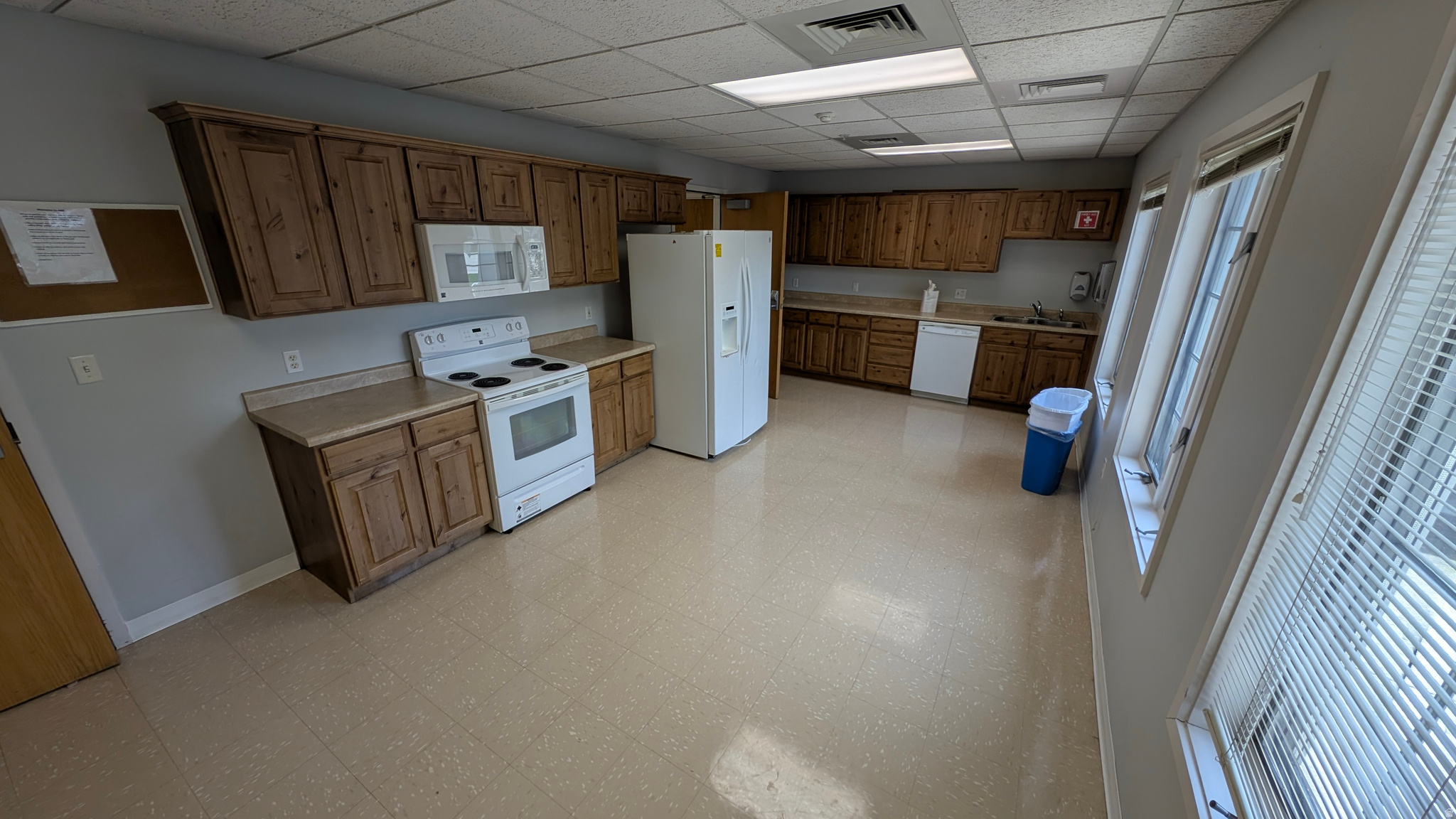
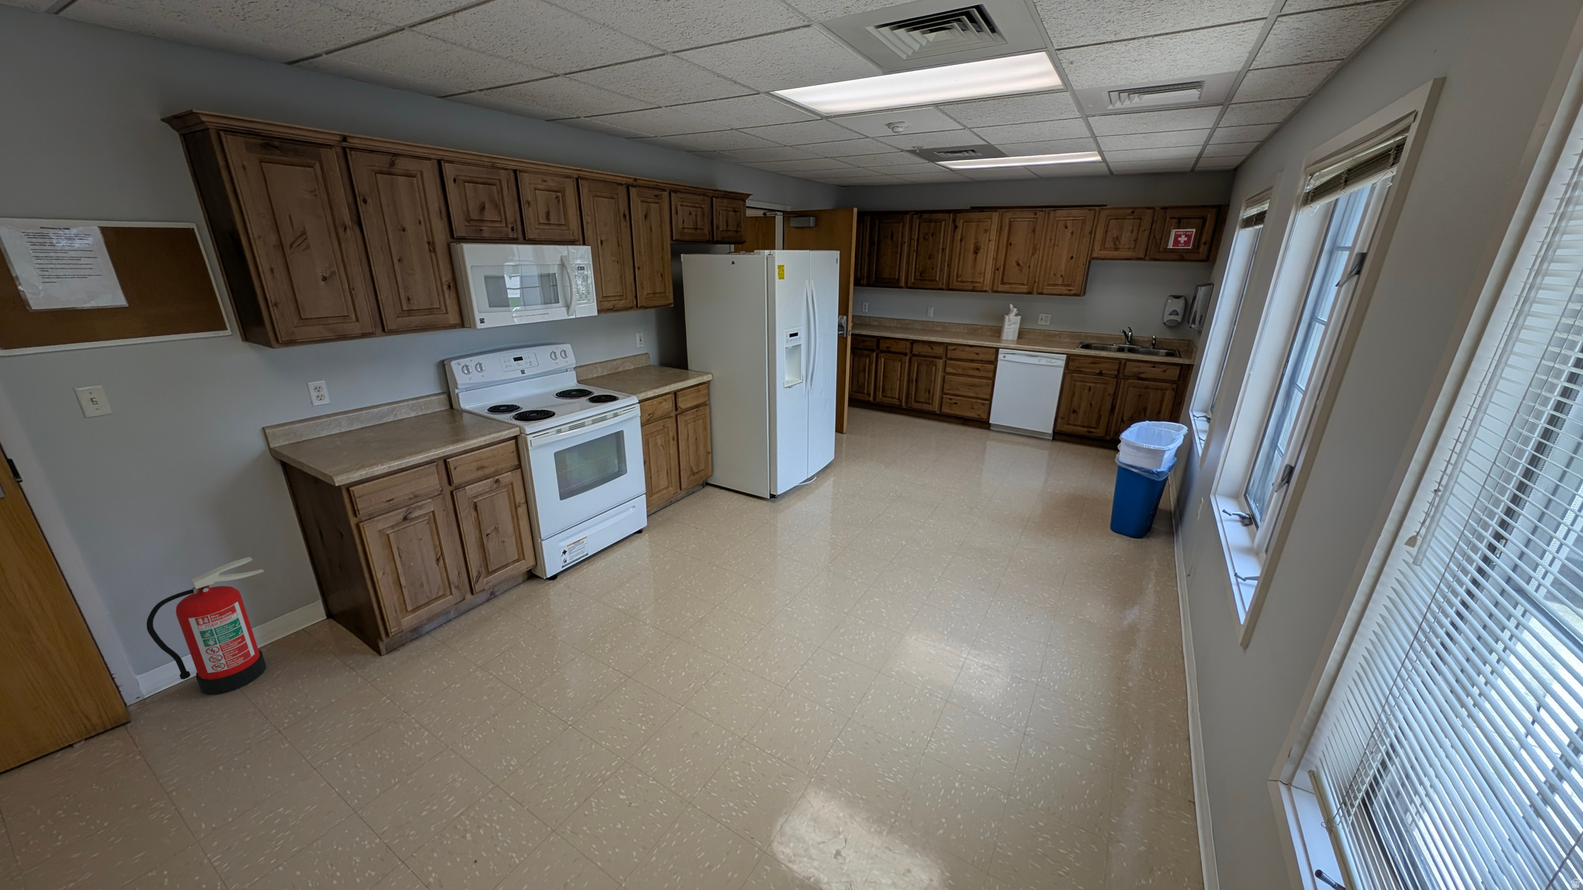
+ fire extinguisher [146,556,266,695]
